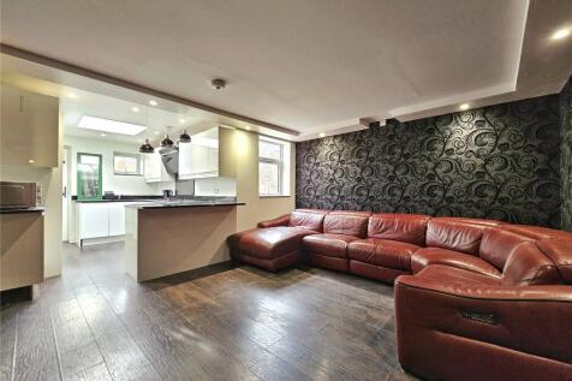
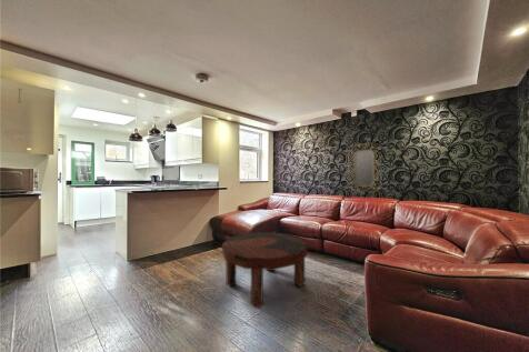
+ coffee table [221,231,308,309]
+ home mirror [347,142,382,194]
